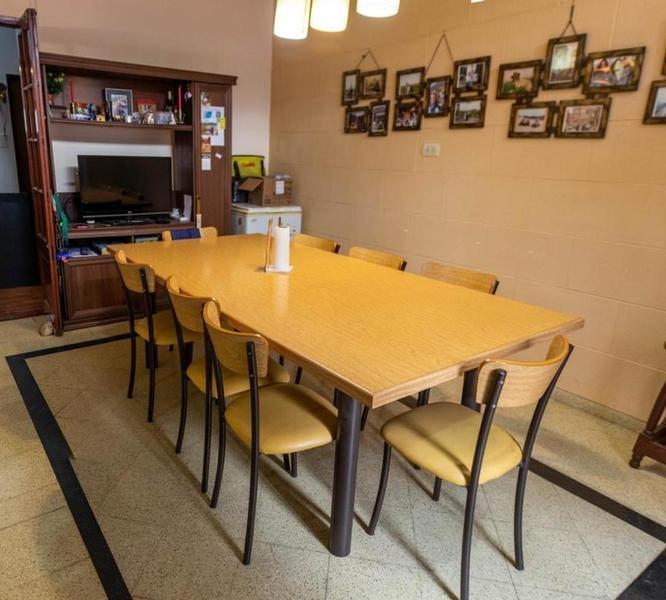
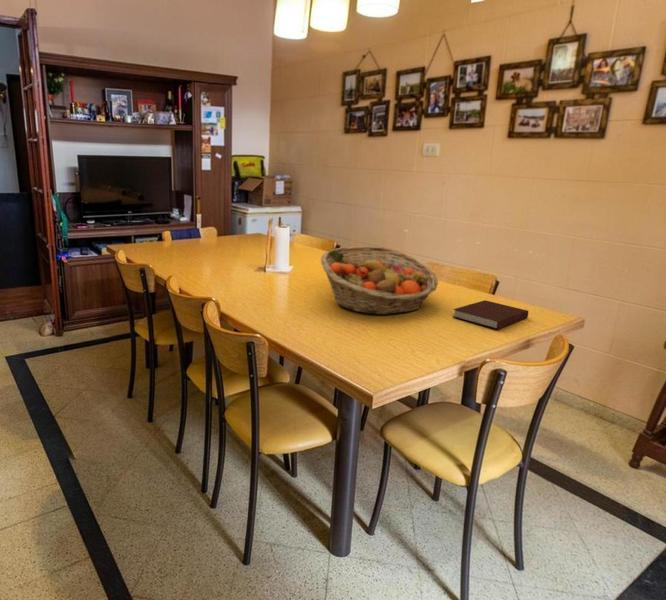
+ notebook [452,299,529,330]
+ fruit basket [320,245,439,316]
